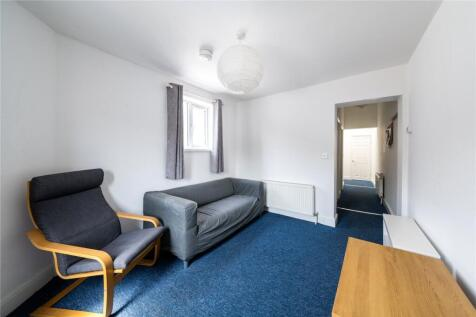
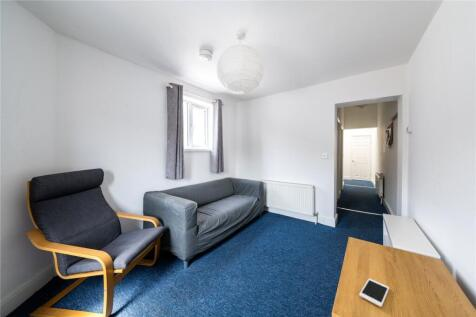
+ cell phone [358,278,390,308]
